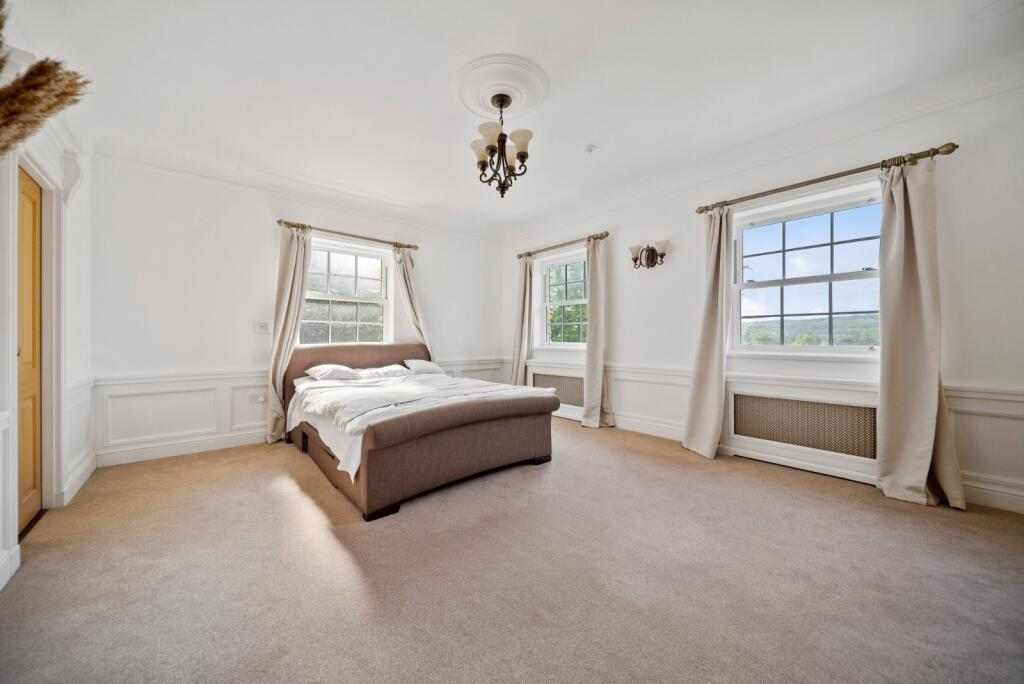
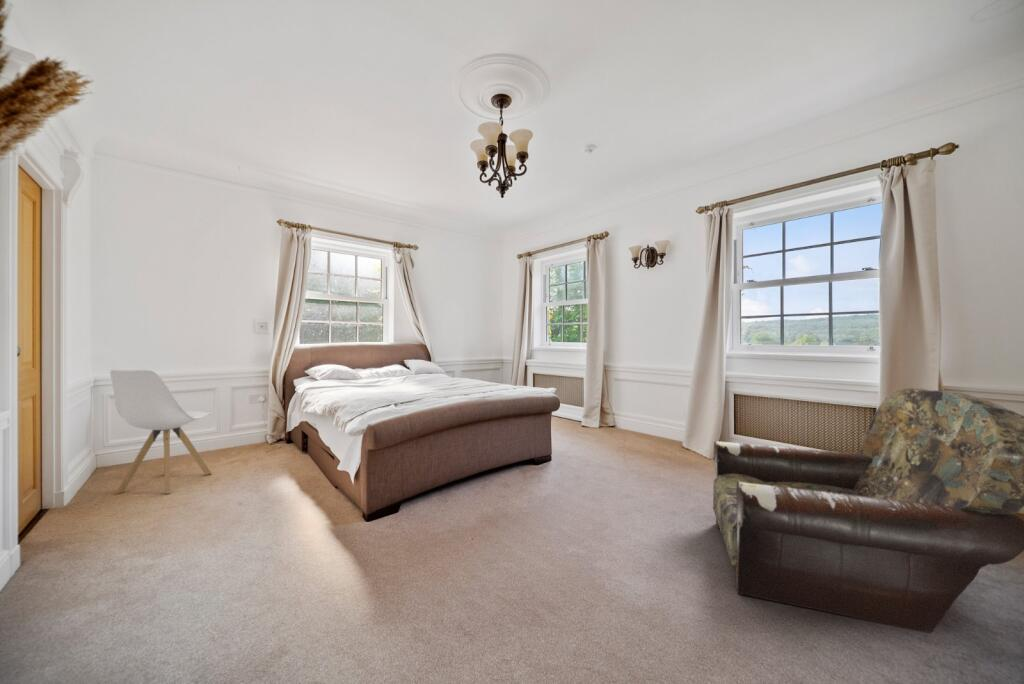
+ bar stool [109,368,213,495]
+ armchair [712,387,1024,634]
